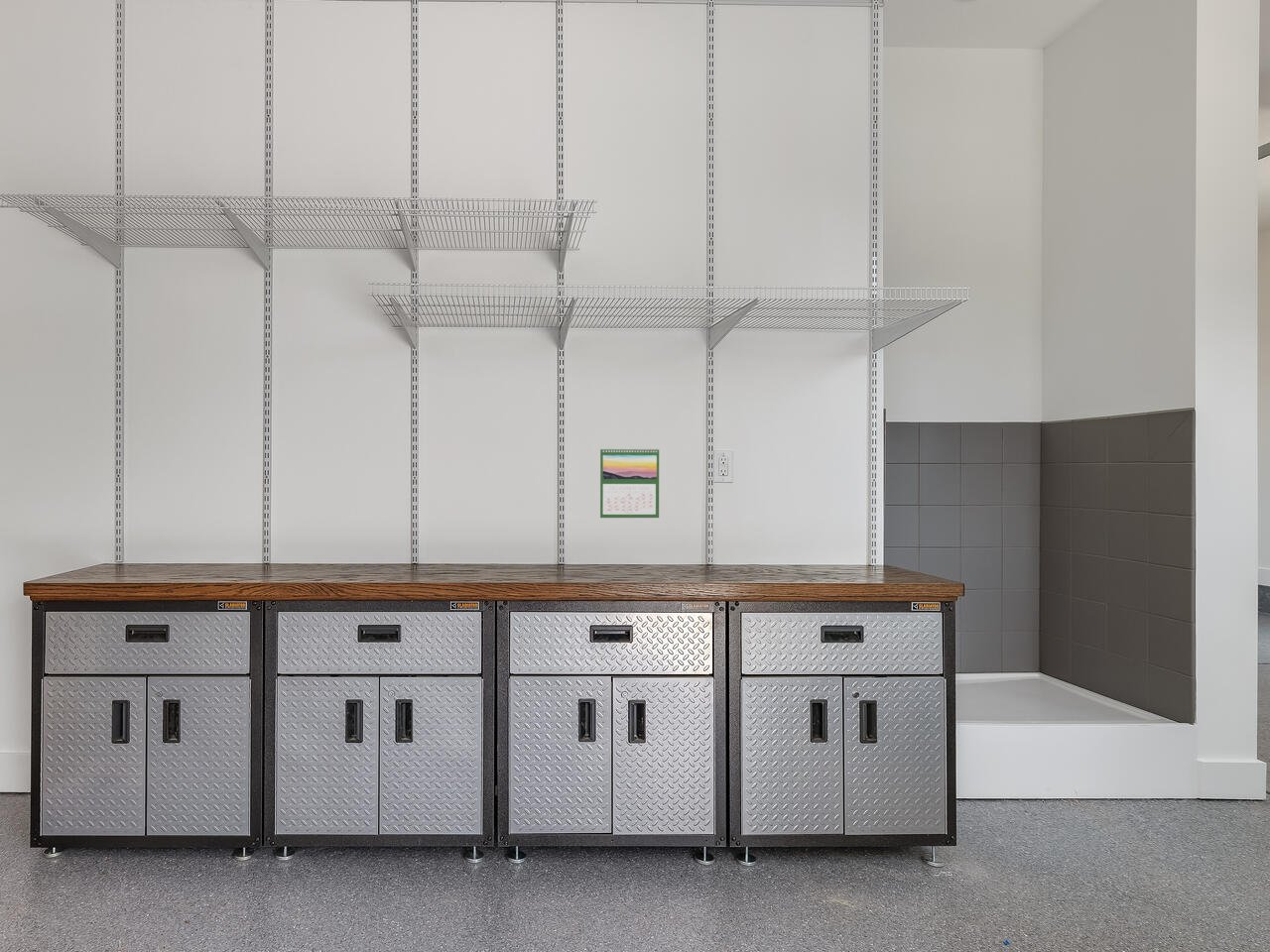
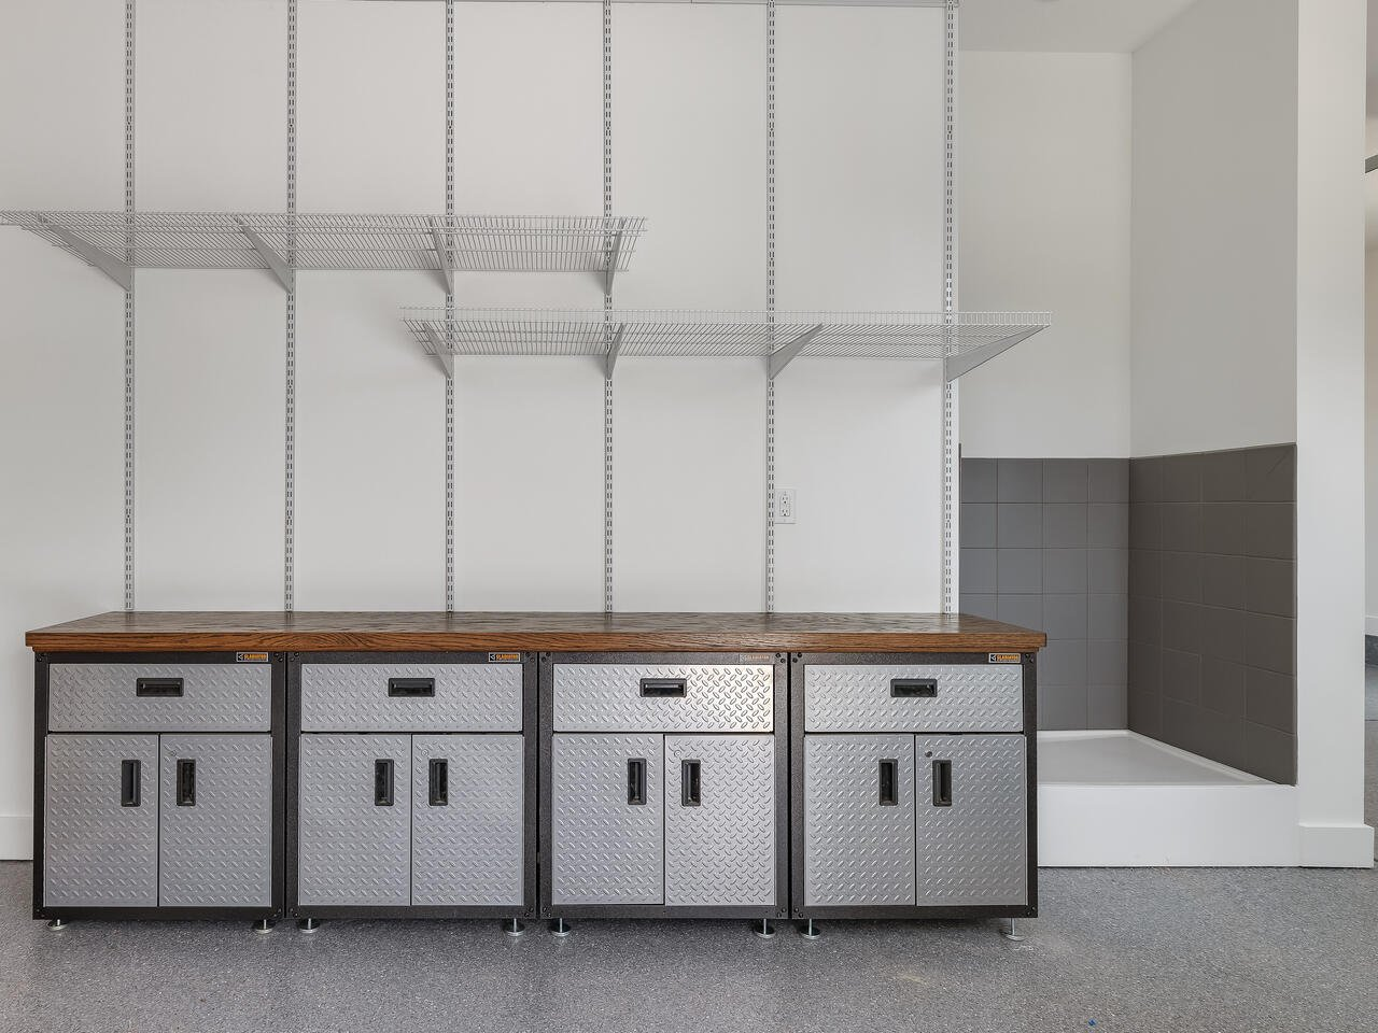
- calendar [599,445,660,519]
